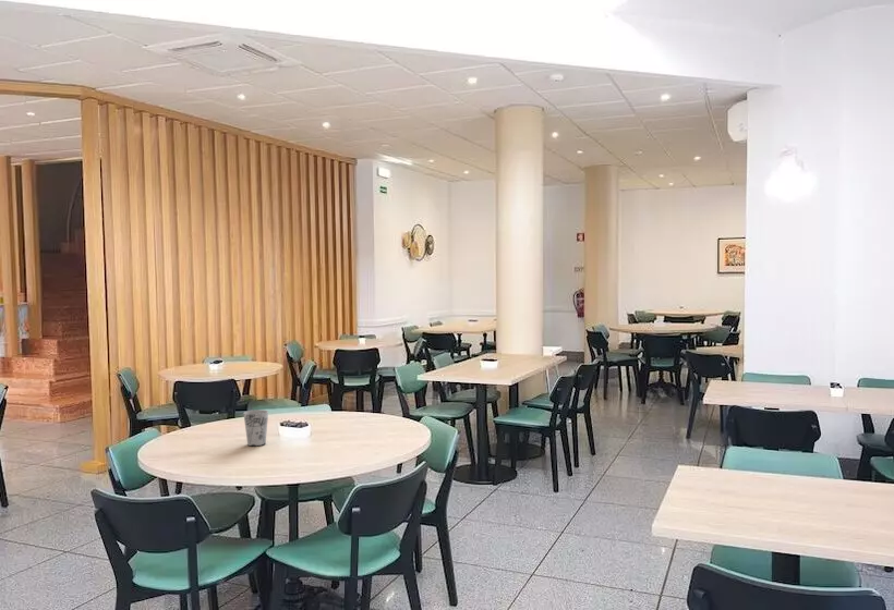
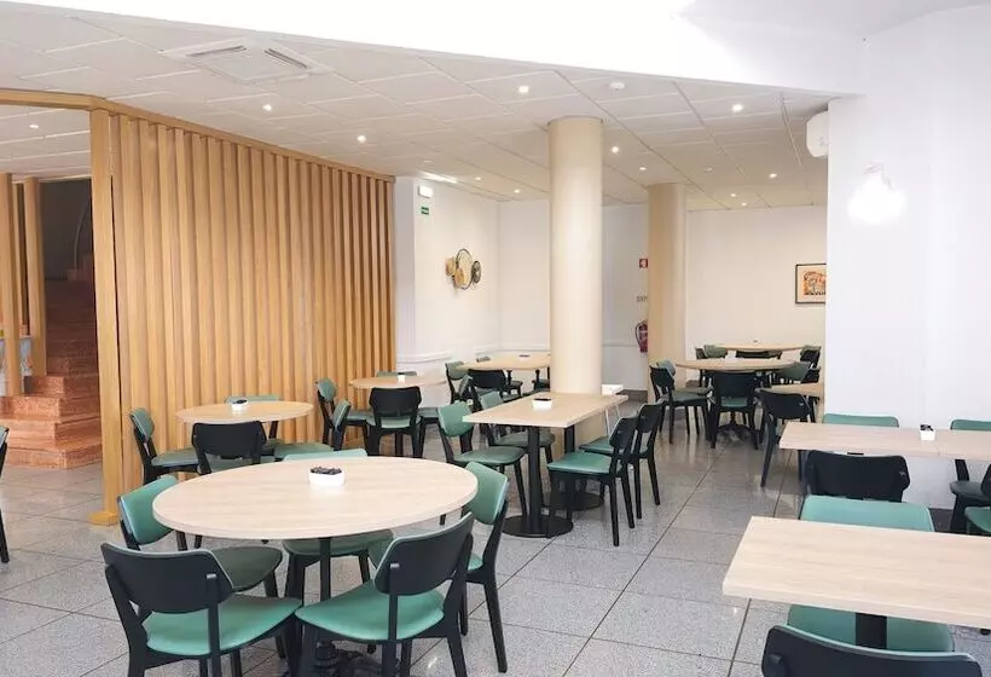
- cup [243,408,269,448]
